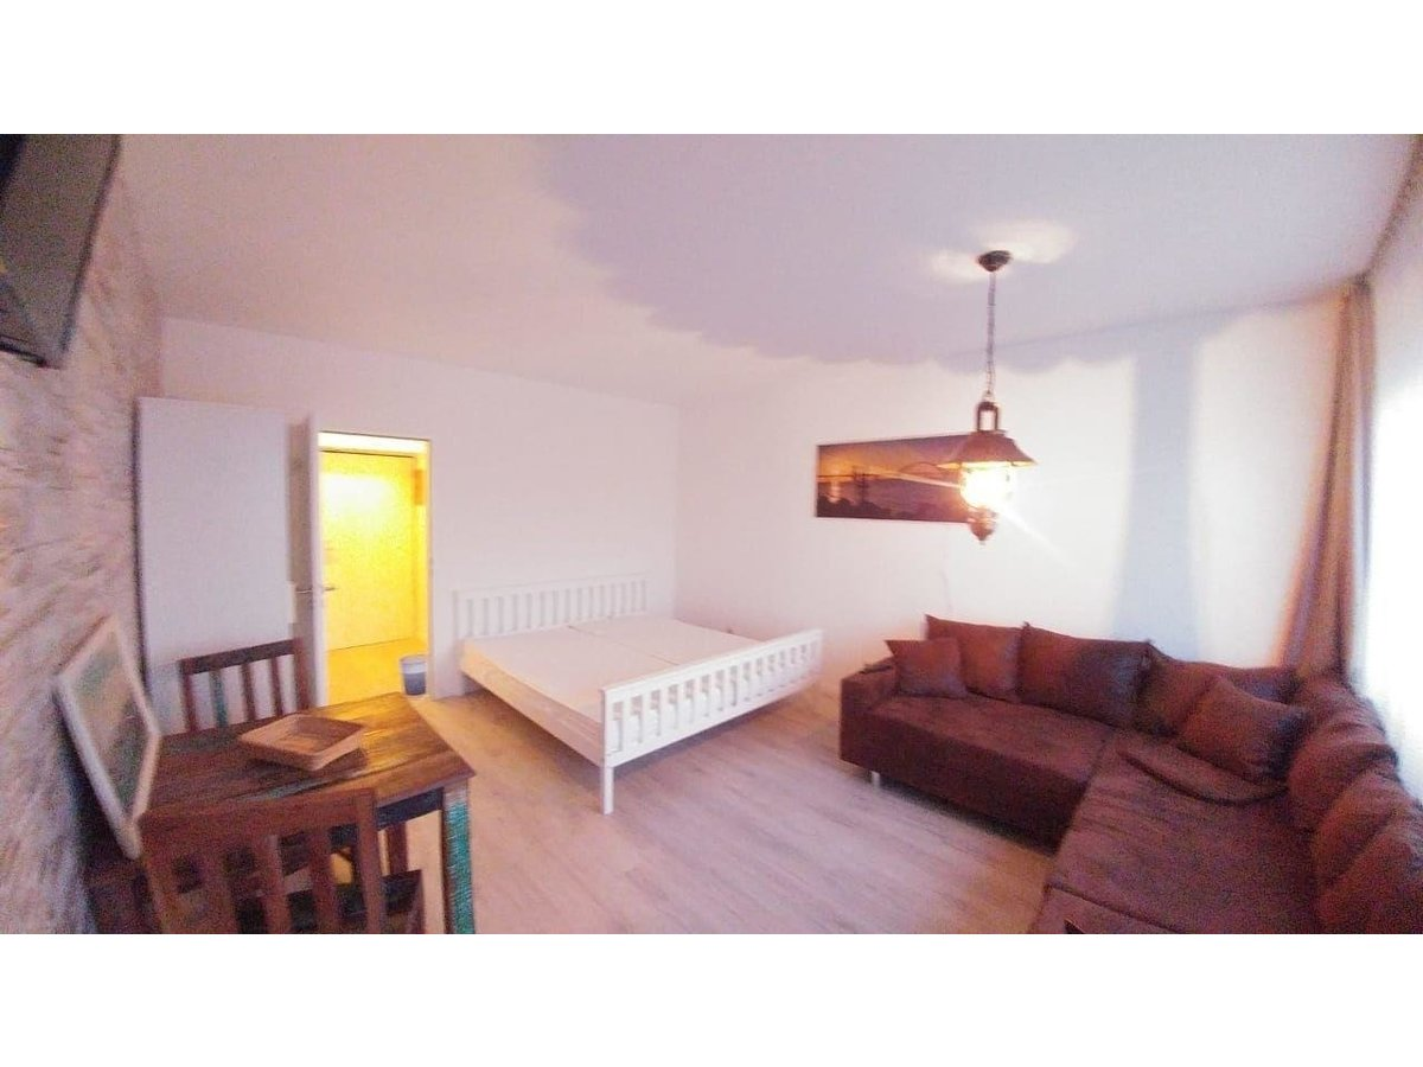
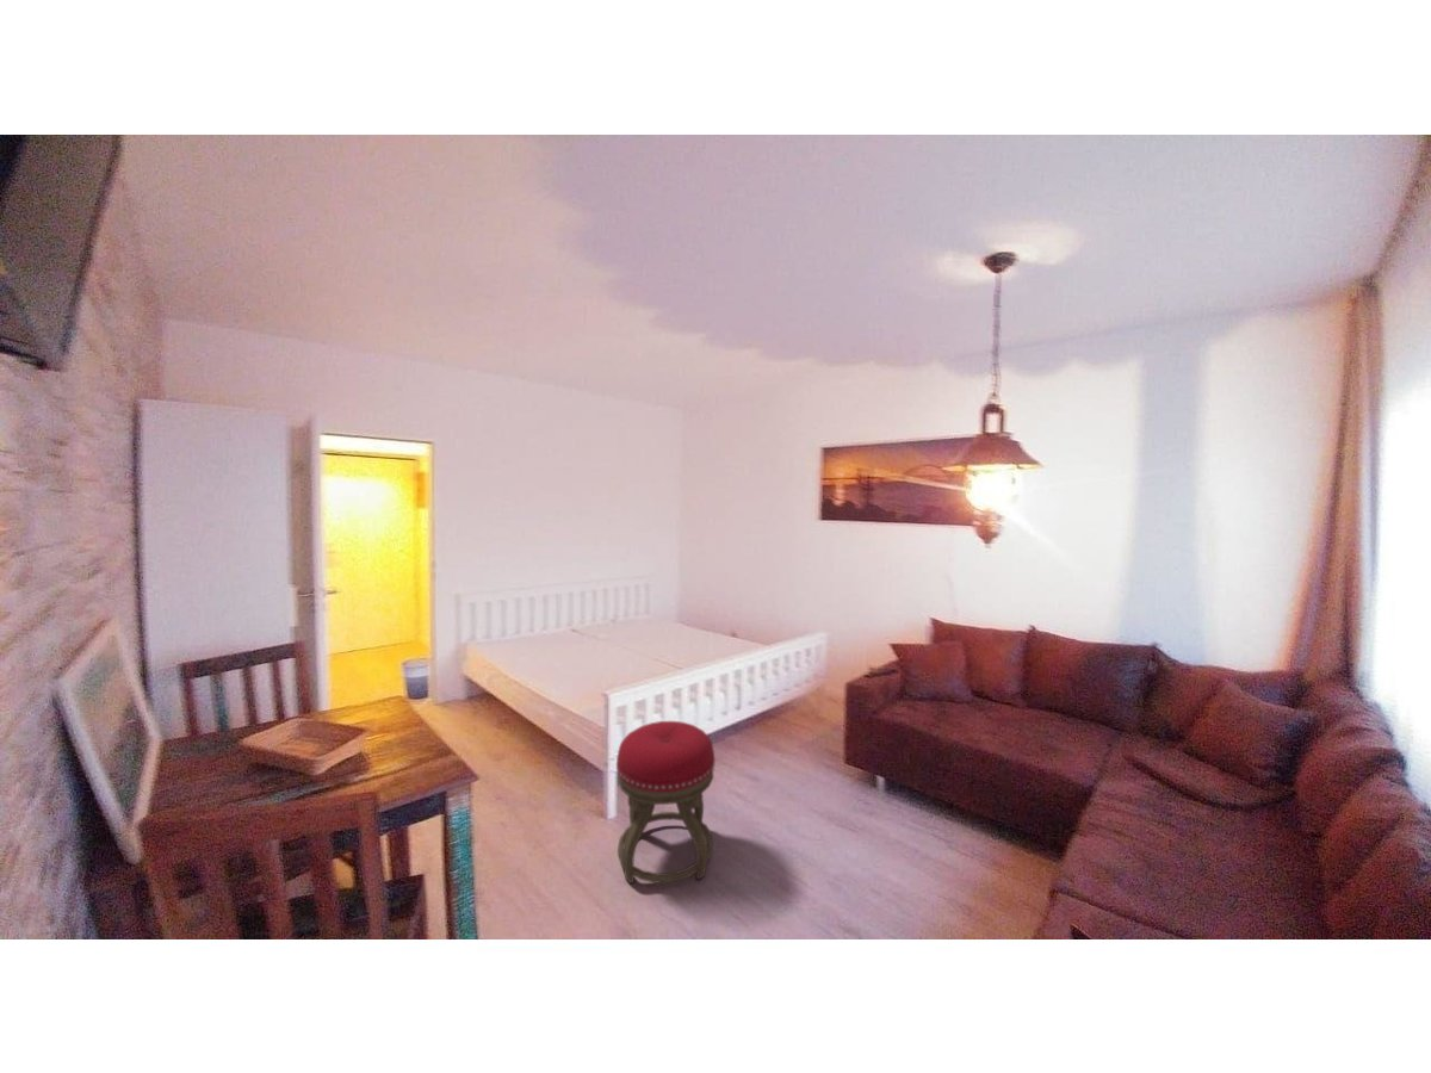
+ stool [615,720,715,885]
